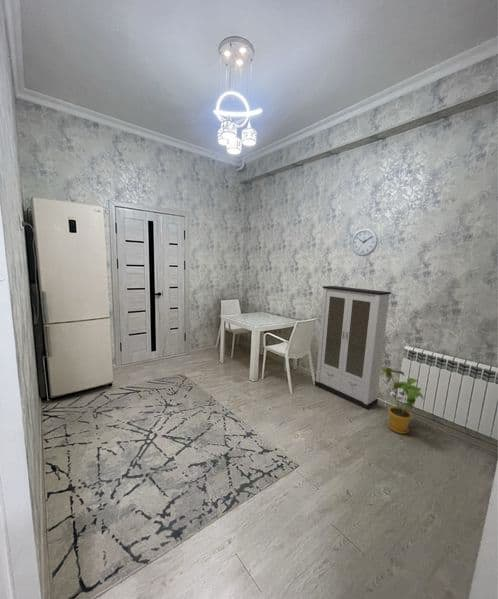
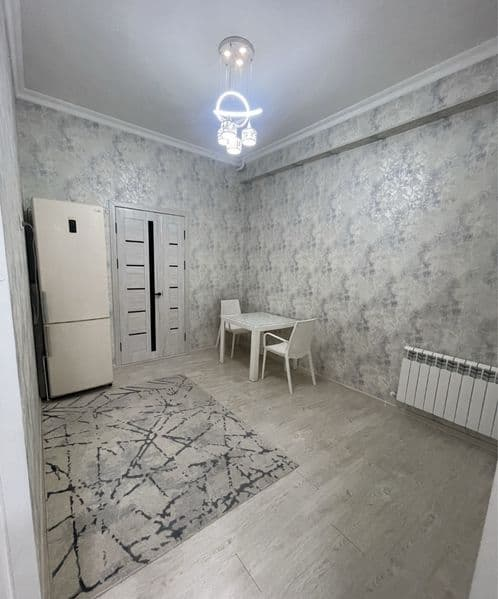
- wall clock [350,227,379,257]
- cabinet [314,285,392,411]
- house plant [380,366,425,435]
